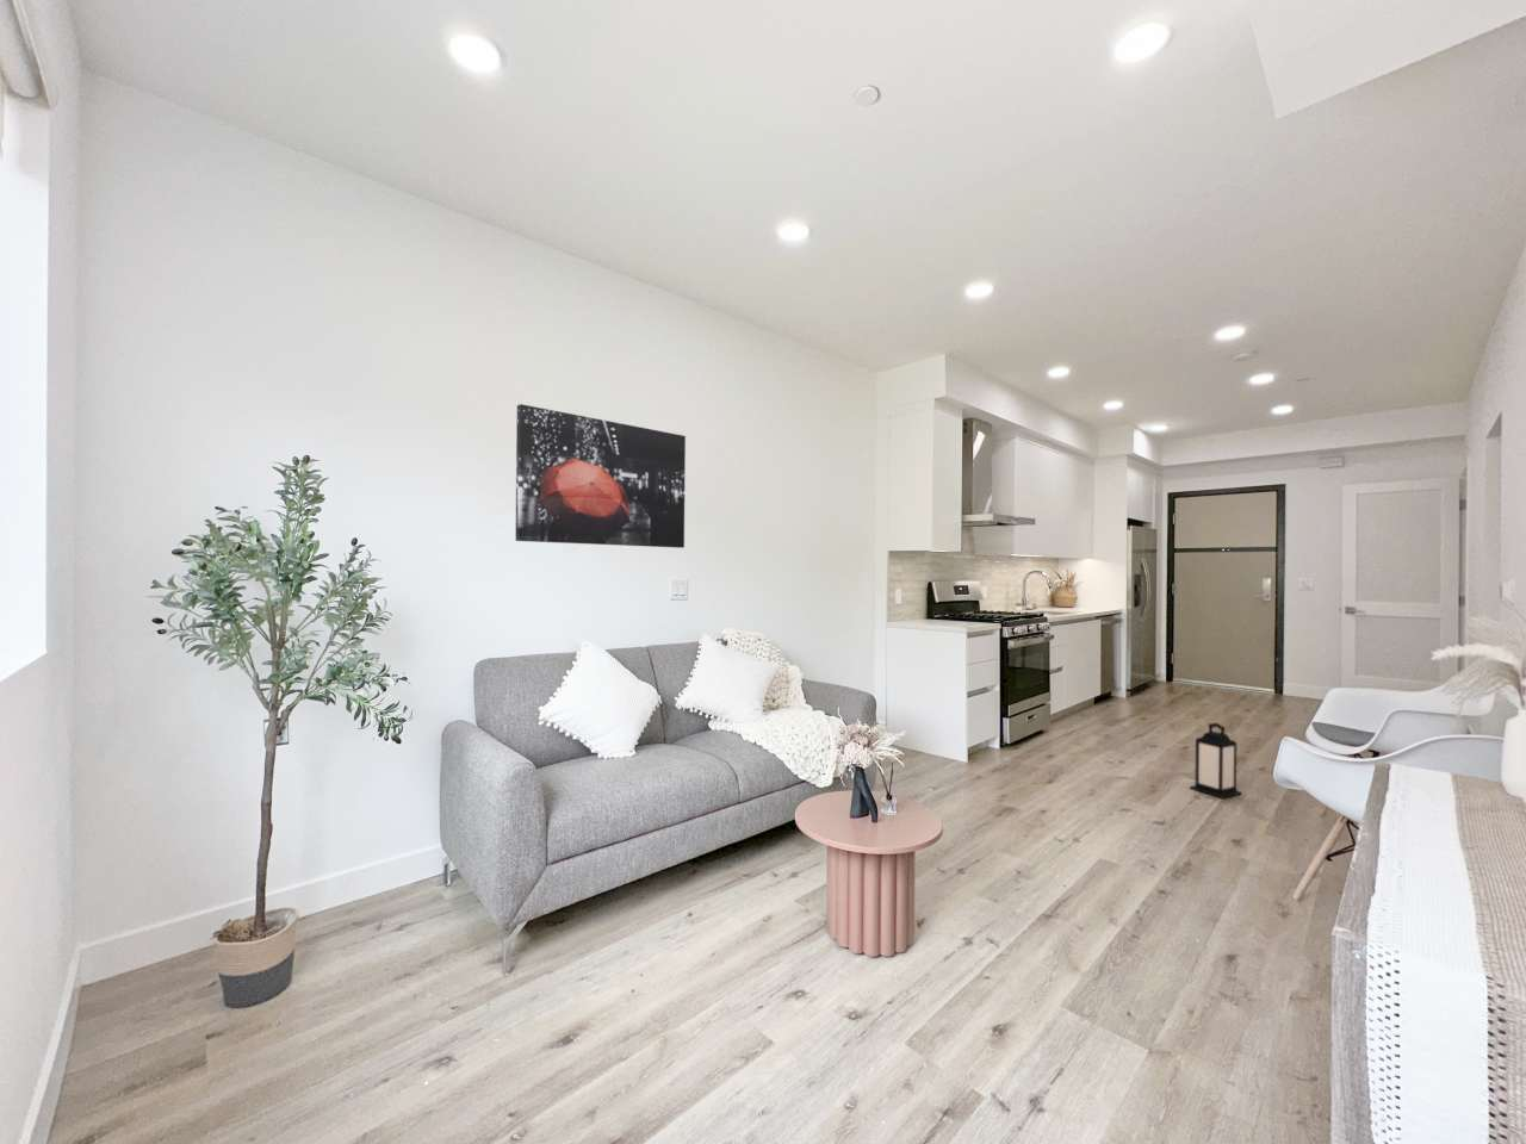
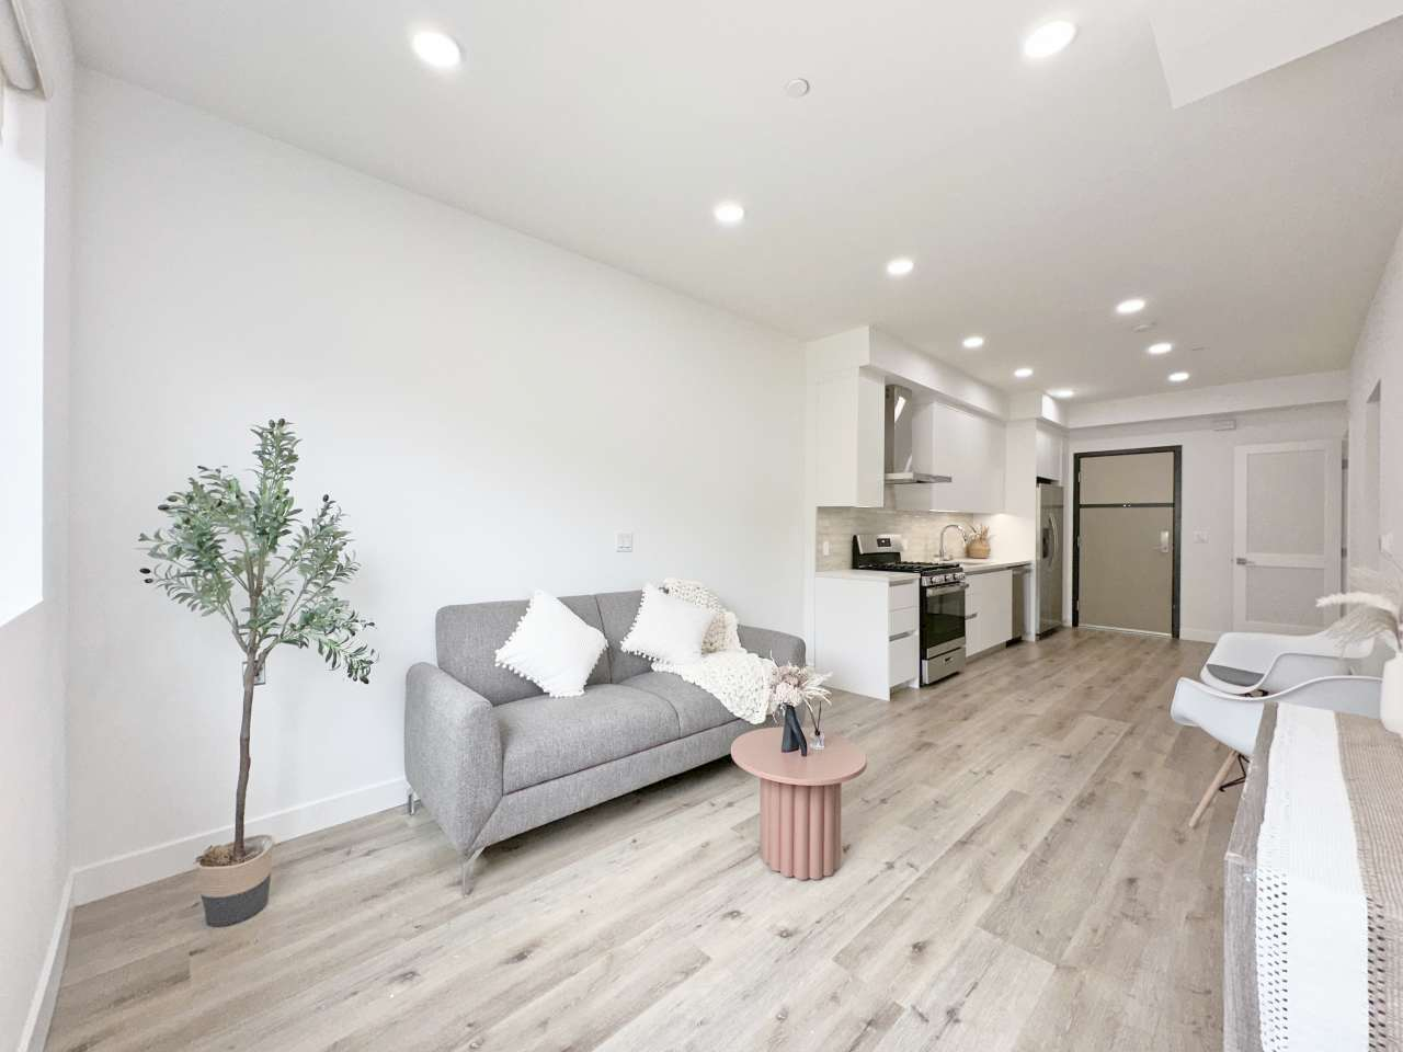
- wall art [514,403,687,549]
- lantern [1188,721,1242,799]
